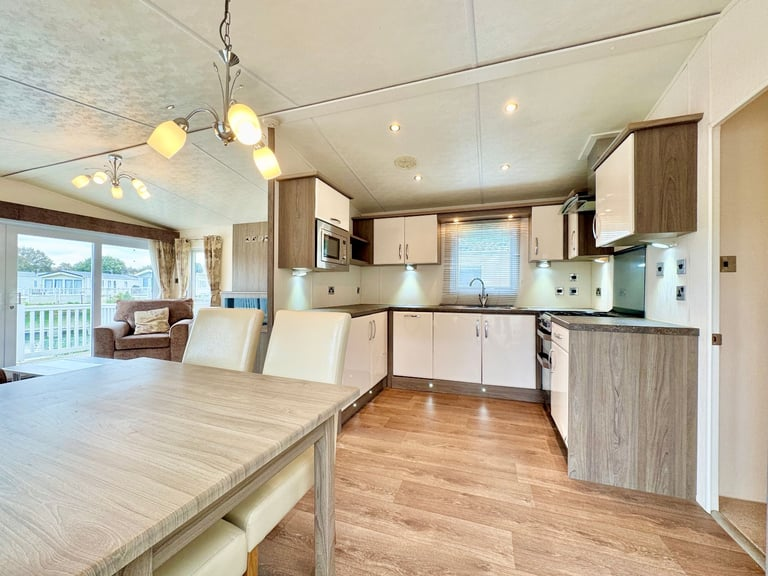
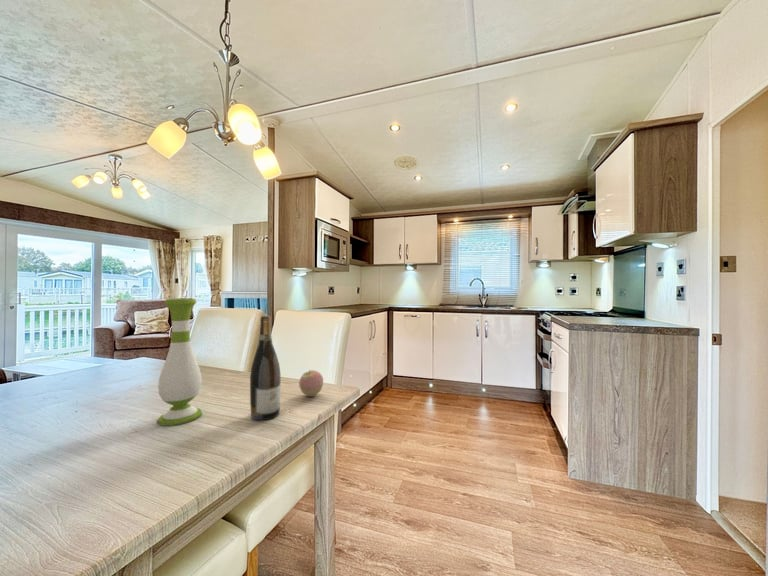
+ wine bottle [249,315,281,422]
+ apple [298,369,324,397]
+ vase [156,297,203,427]
